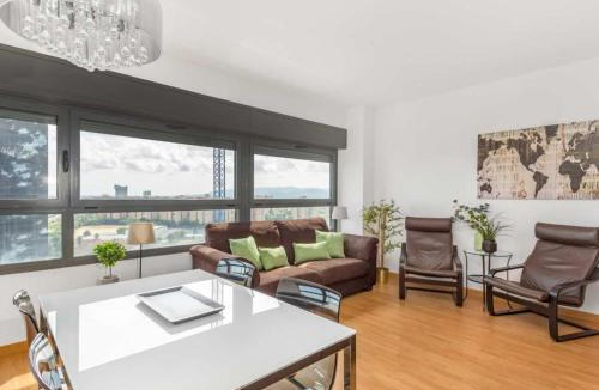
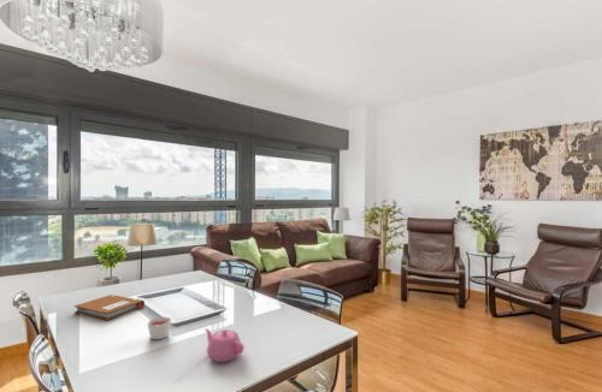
+ teapot [203,327,246,363]
+ candle [146,316,172,340]
+ notebook [73,293,146,321]
